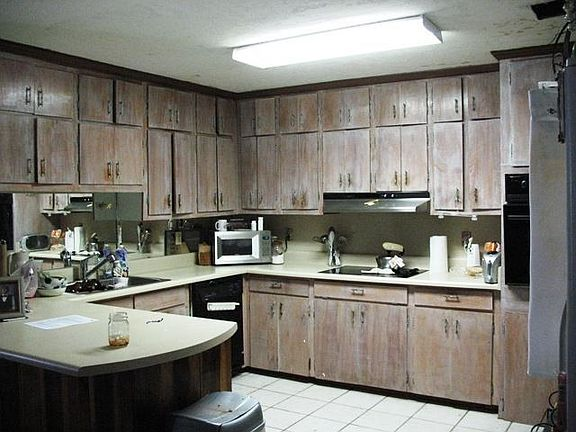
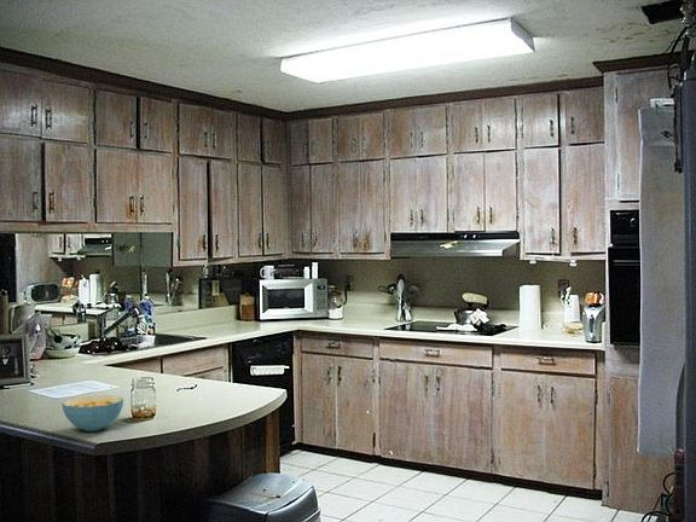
+ cereal bowl [60,394,124,433]
